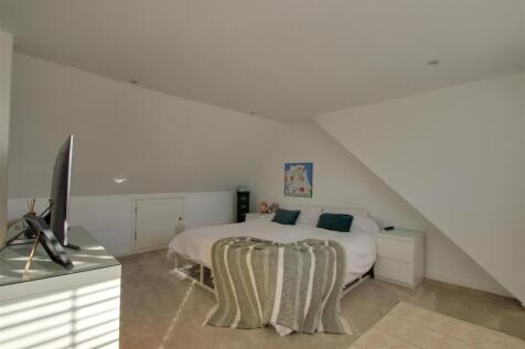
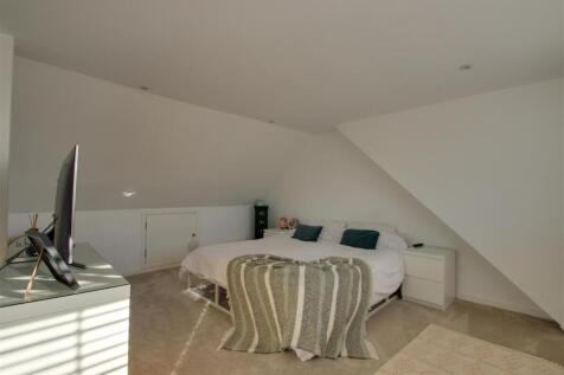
- wall art [283,162,314,199]
